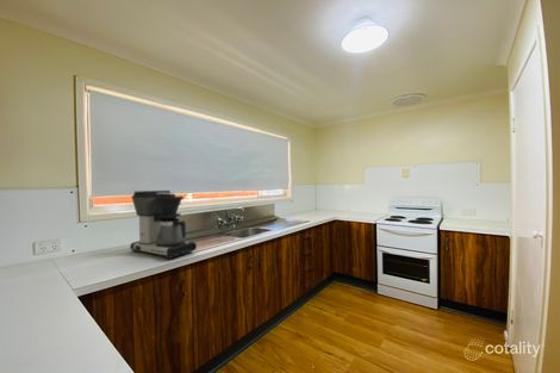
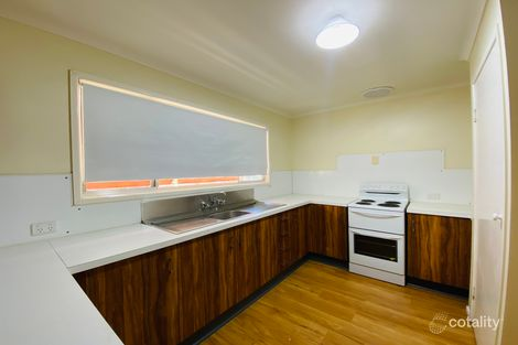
- coffee maker [129,189,198,260]
